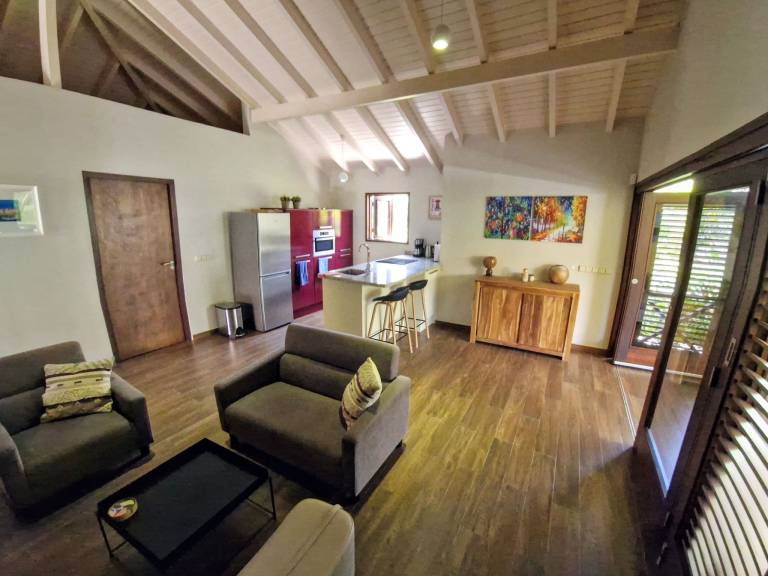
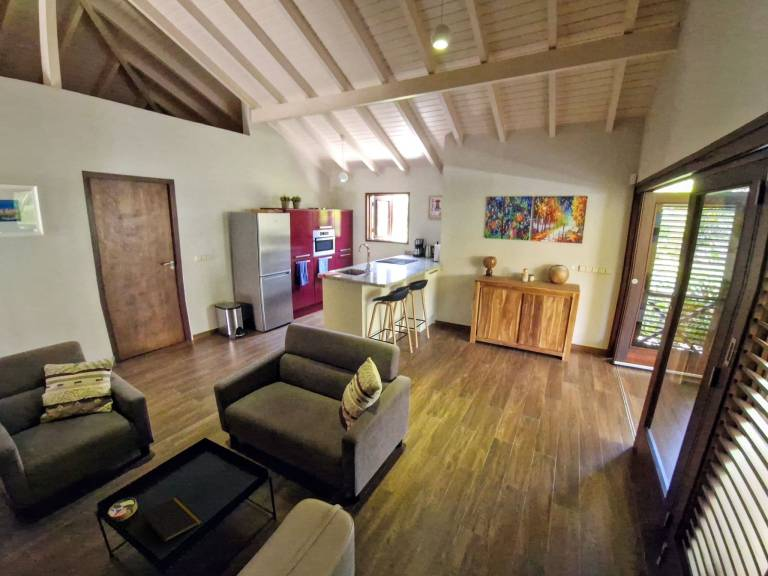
+ notepad [140,496,203,549]
